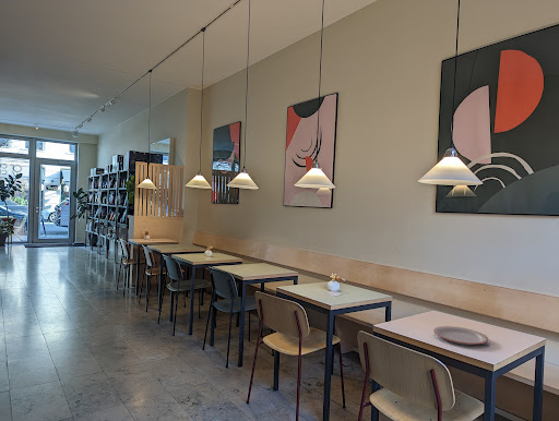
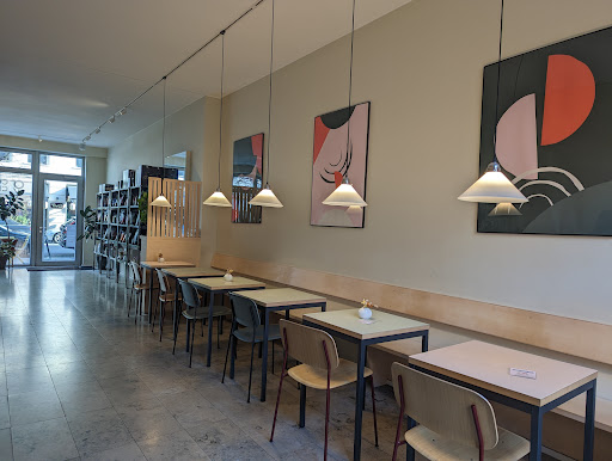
- plate [432,325,489,346]
